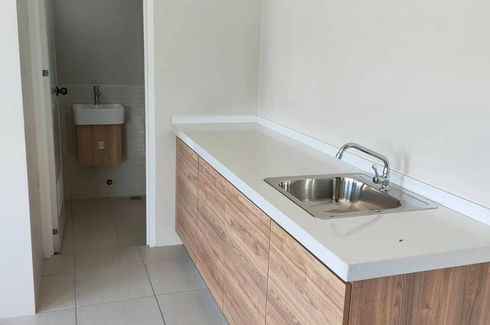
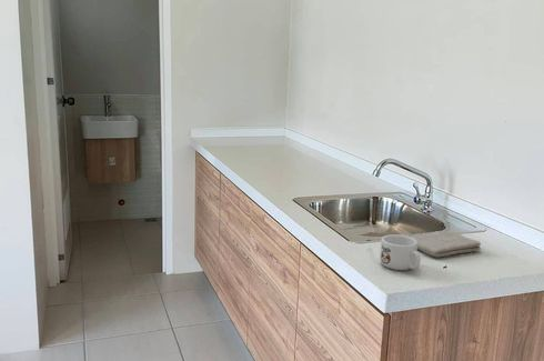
+ washcloth [410,230,482,258]
+ mug [379,233,422,271]
